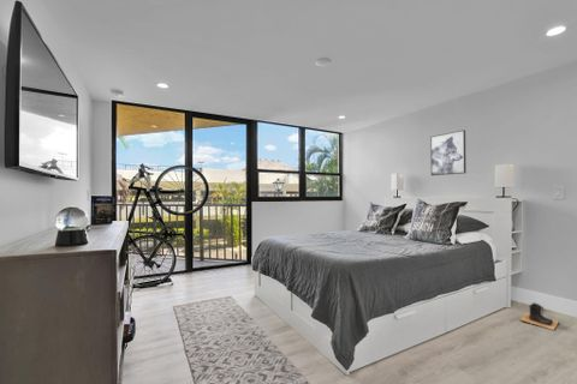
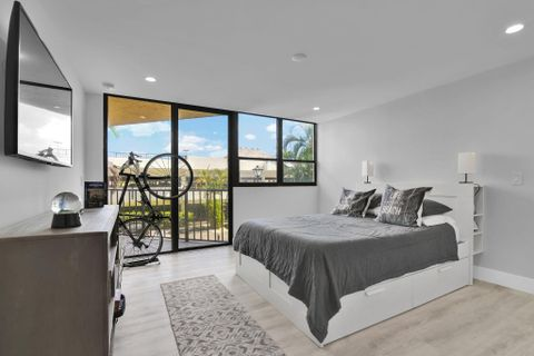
- wall art [429,128,466,176]
- boots [519,301,560,331]
